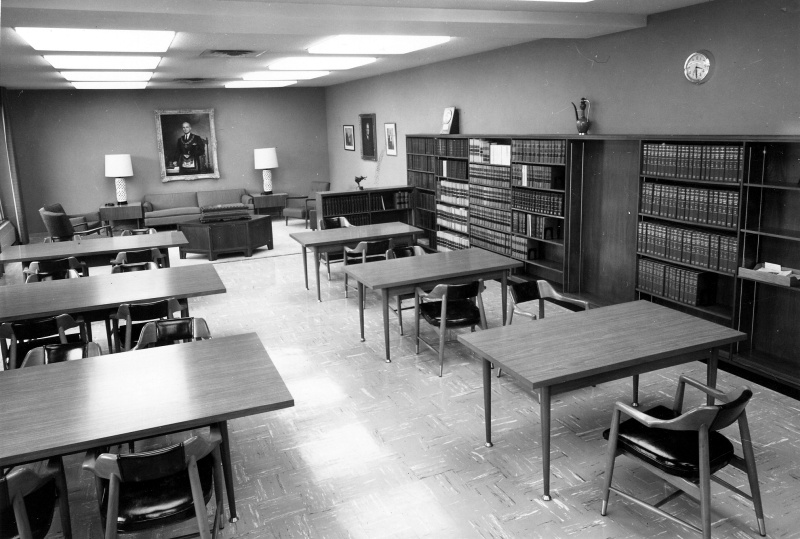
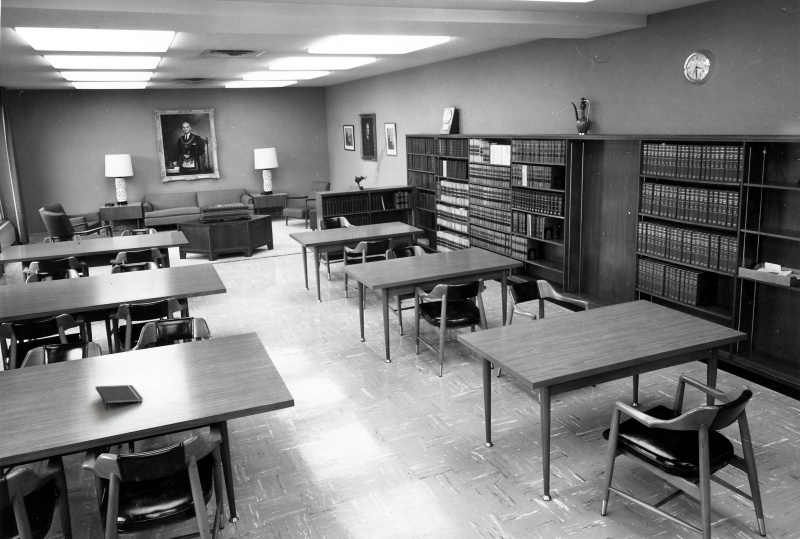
+ notepad [95,384,144,411]
